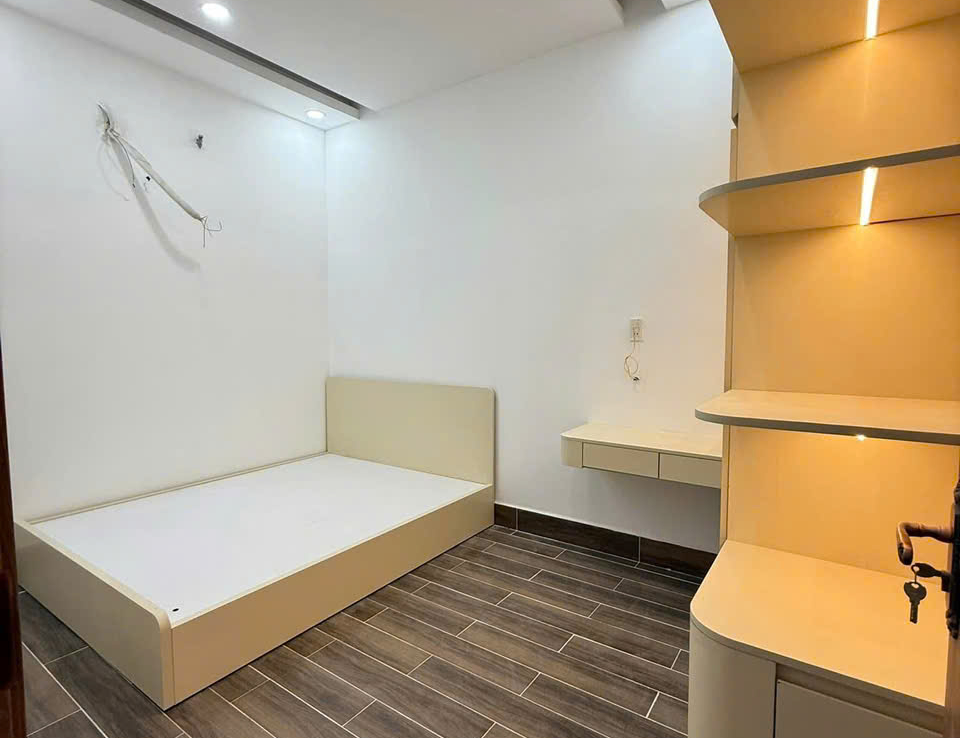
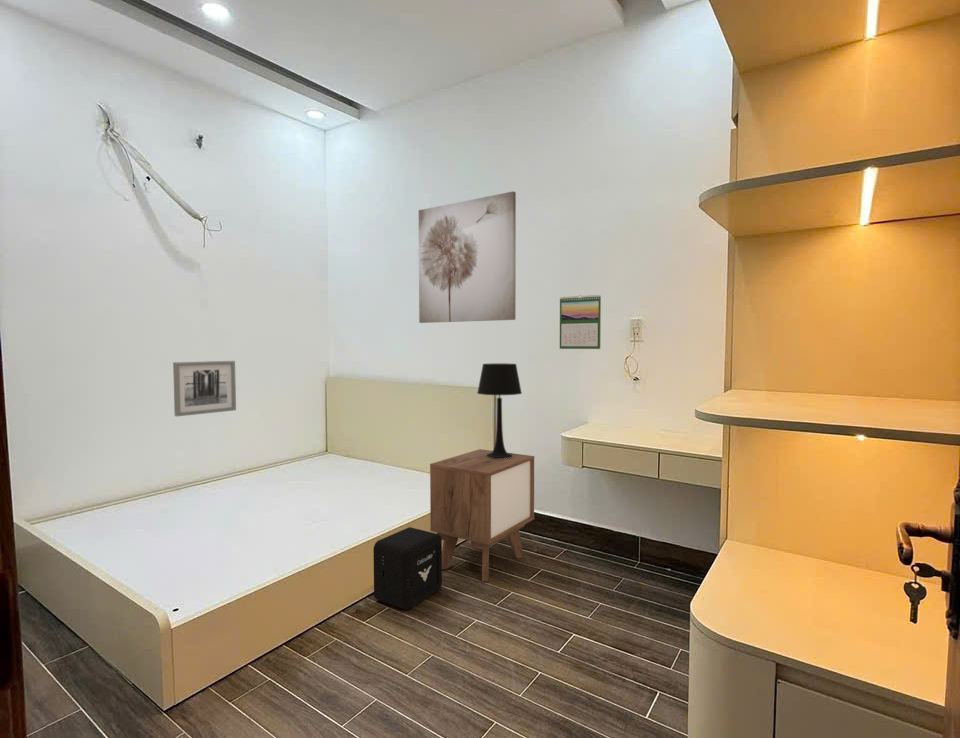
+ wall art [172,360,237,417]
+ calendar [559,294,602,350]
+ nightstand [429,448,535,582]
+ table lamp [476,362,523,459]
+ wall art [418,190,517,324]
+ air purifier [372,526,443,611]
